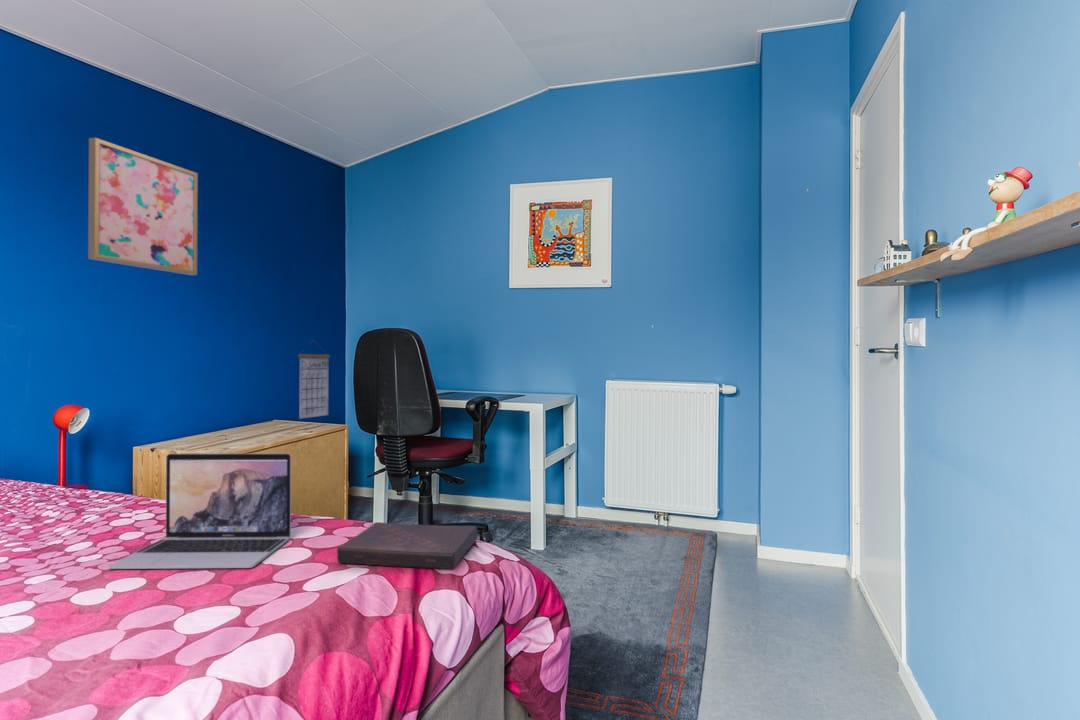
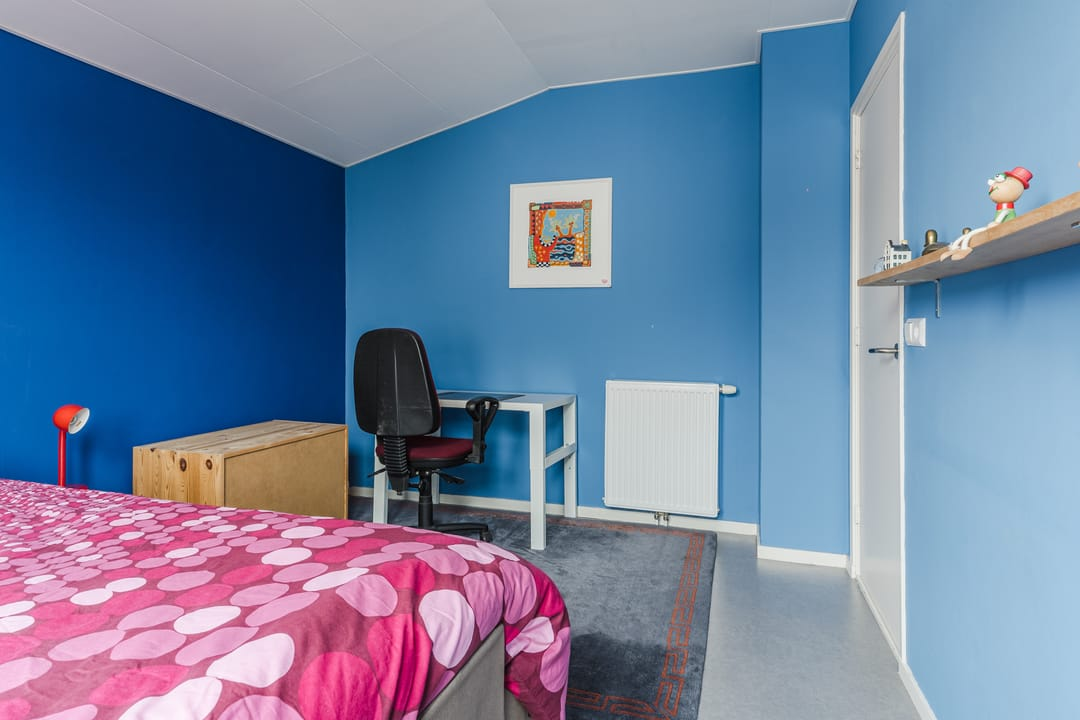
- book [336,521,478,570]
- calendar [297,339,331,420]
- wall art [87,137,199,276]
- laptop [108,452,292,570]
